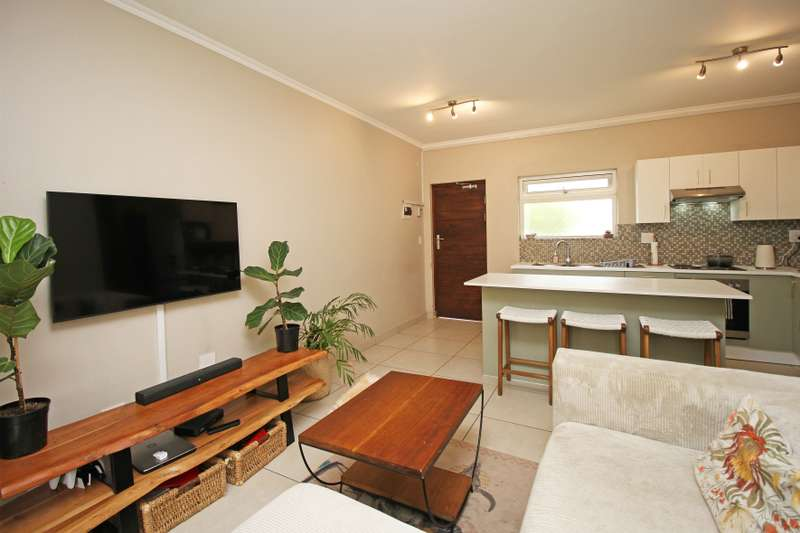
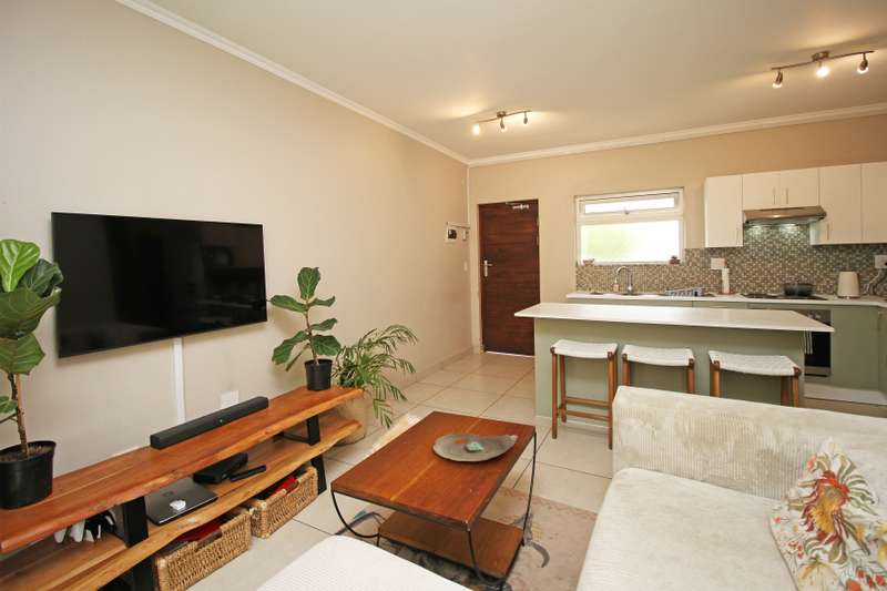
+ decorative bowl [432,432,519,462]
